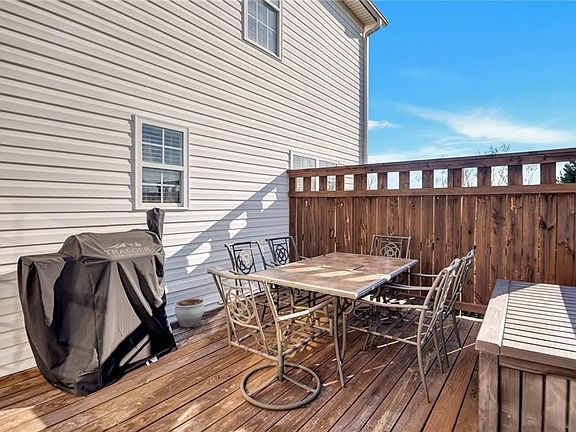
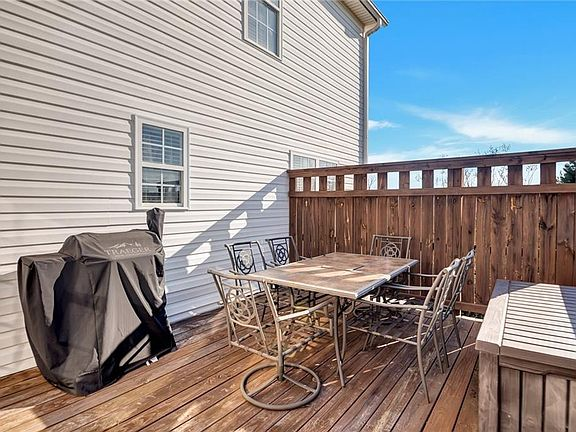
- planter pot [173,297,206,328]
